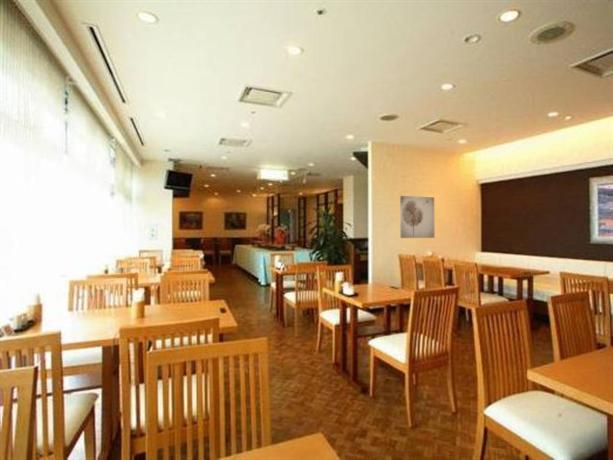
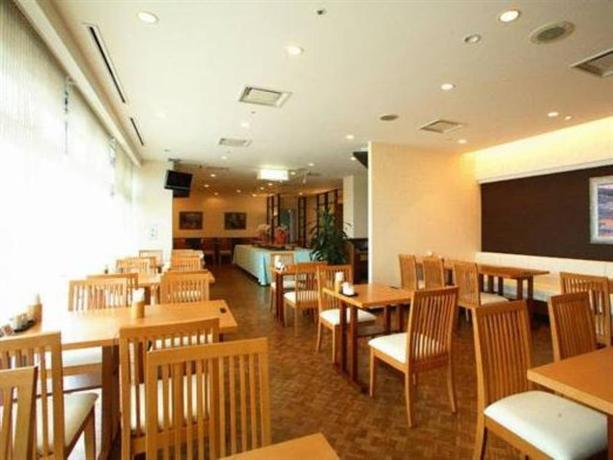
- wall art [399,195,435,239]
